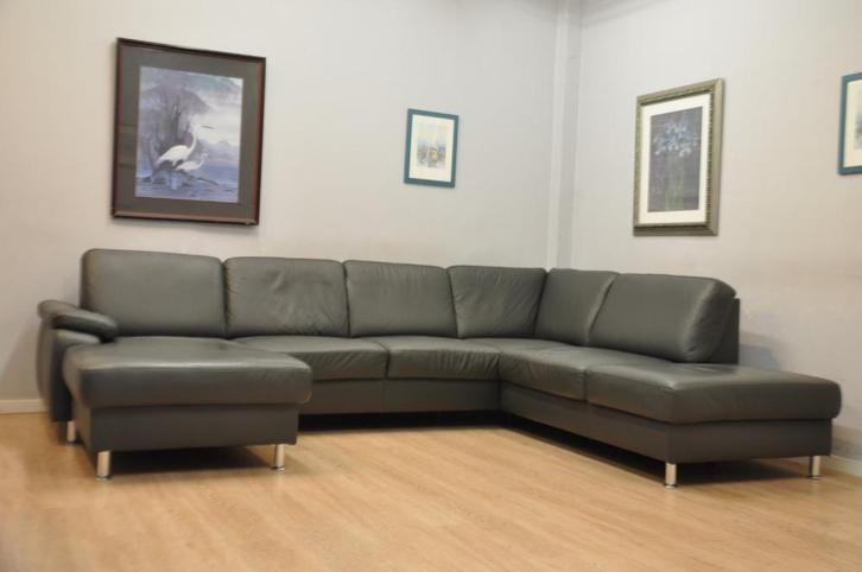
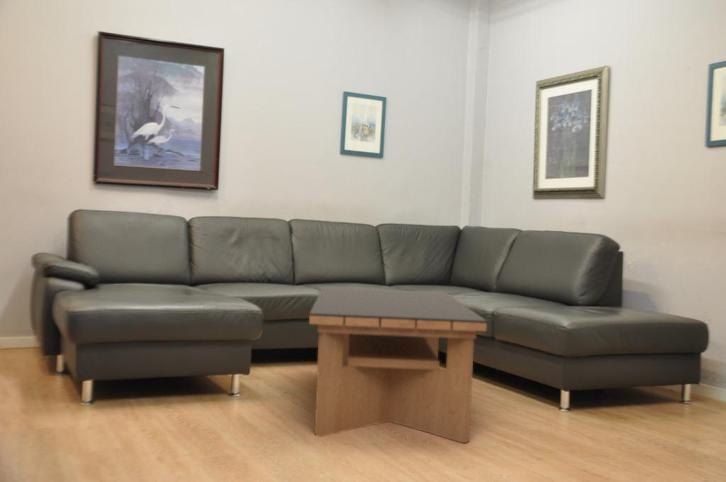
+ coffee table [308,286,488,444]
